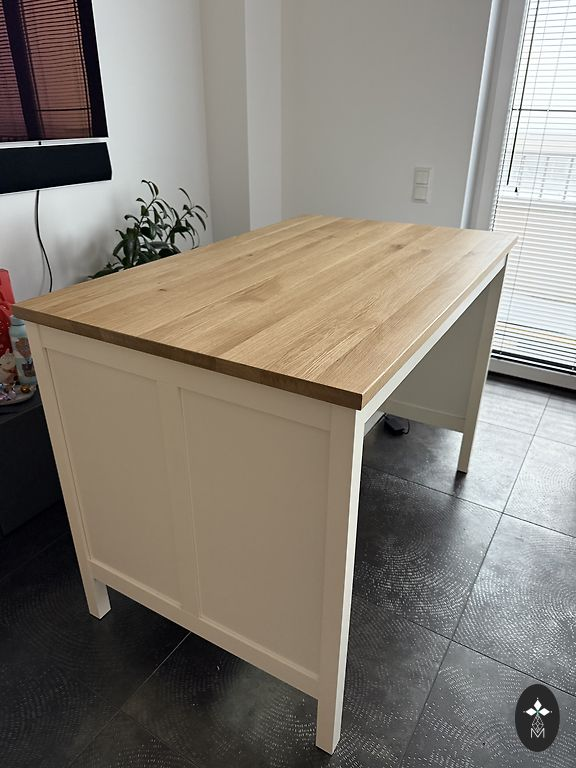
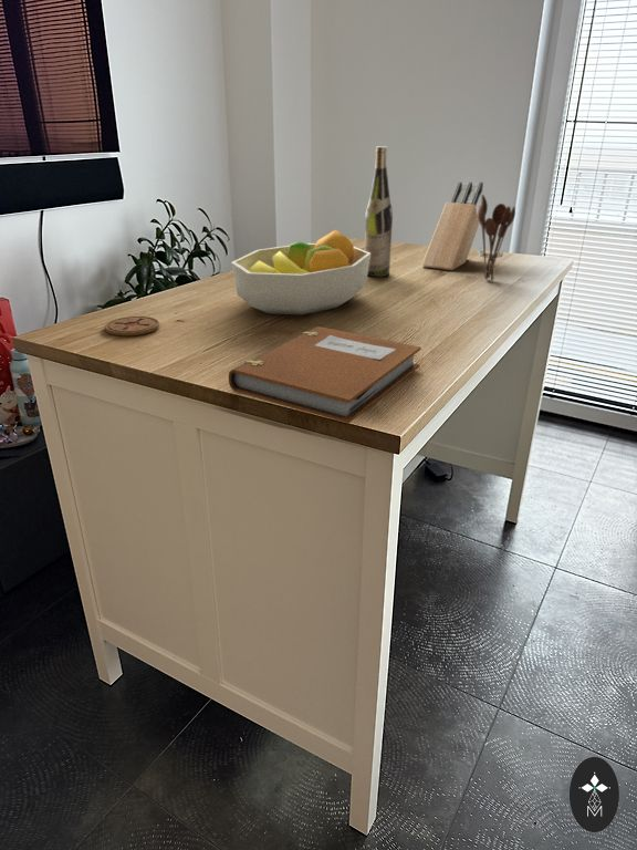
+ utensil holder [477,194,516,281]
+ knife block [421,180,484,271]
+ notebook [228,325,422,424]
+ fruit bowl [230,229,370,315]
+ wine bottle [364,145,394,278]
+ coaster [104,315,160,336]
